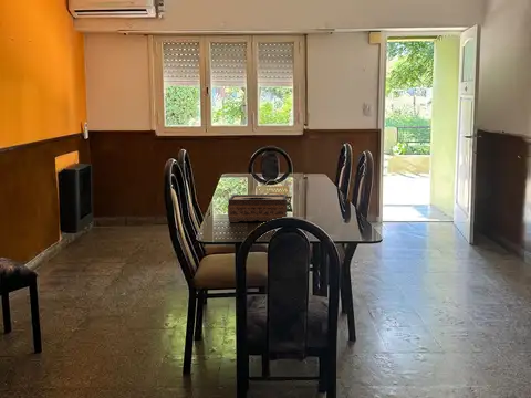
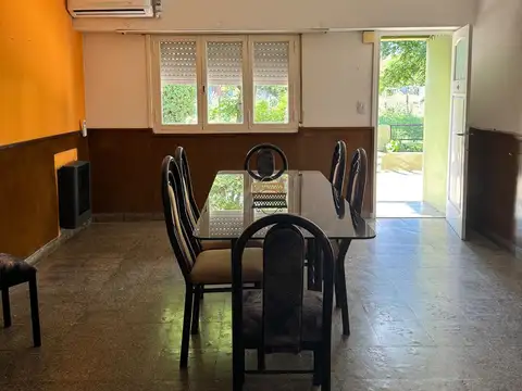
- tissue box [227,193,288,223]
